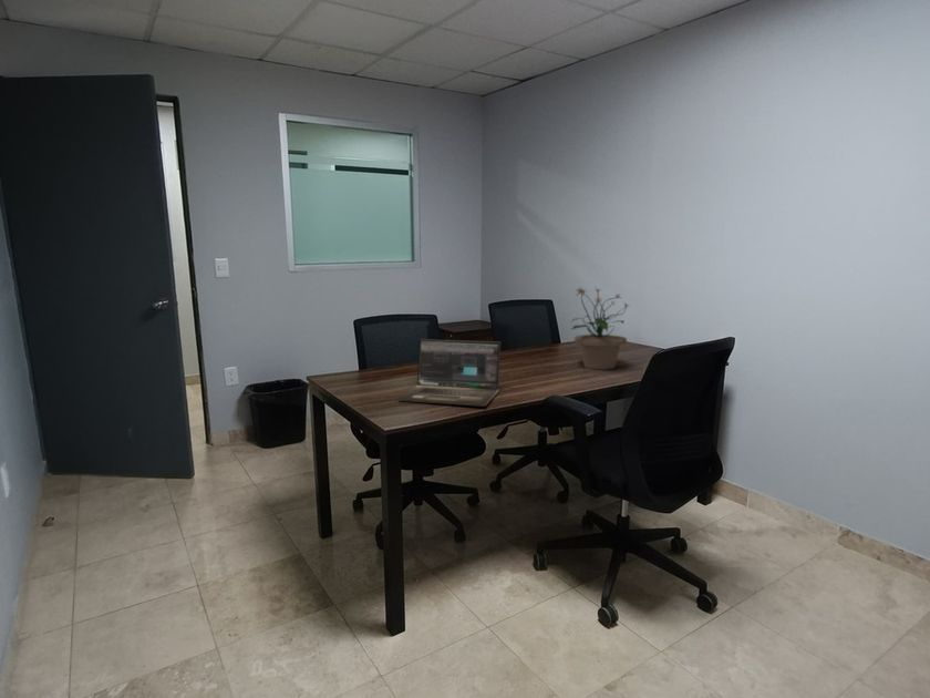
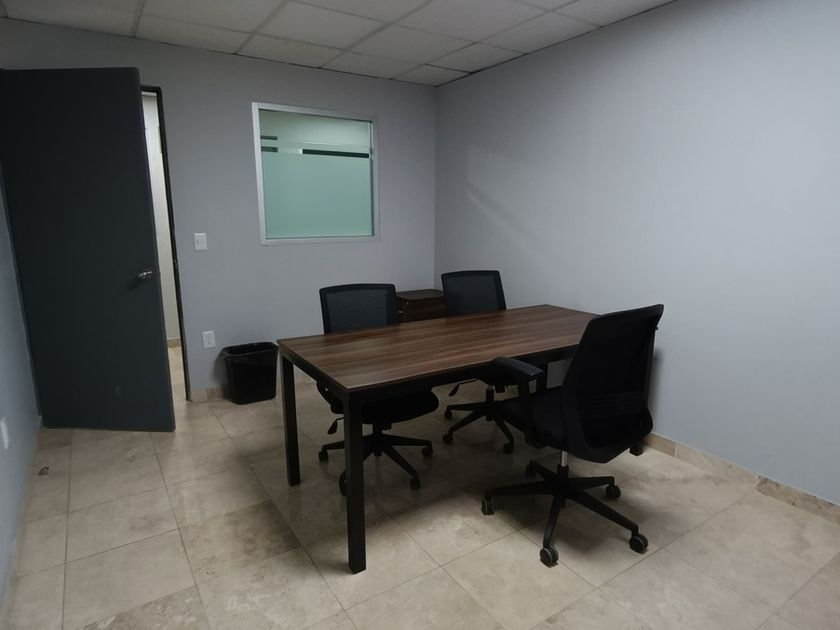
- potted plant [570,287,631,370]
- laptop [396,338,502,408]
